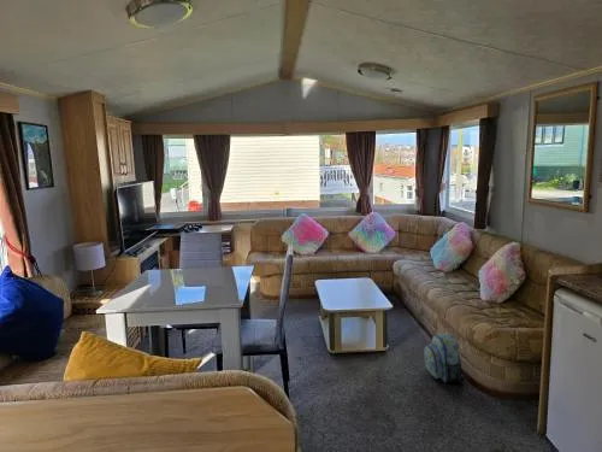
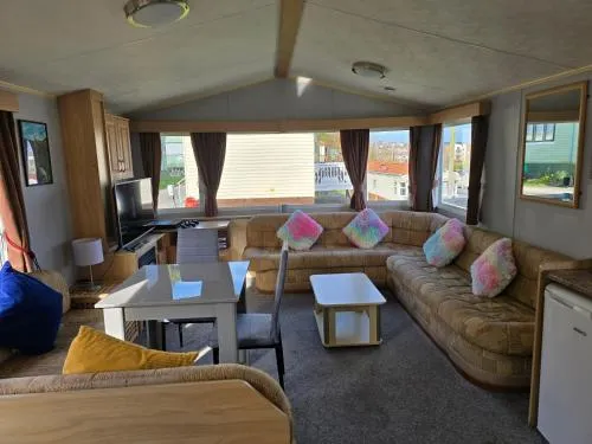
- backpack [423,331,465,385]
